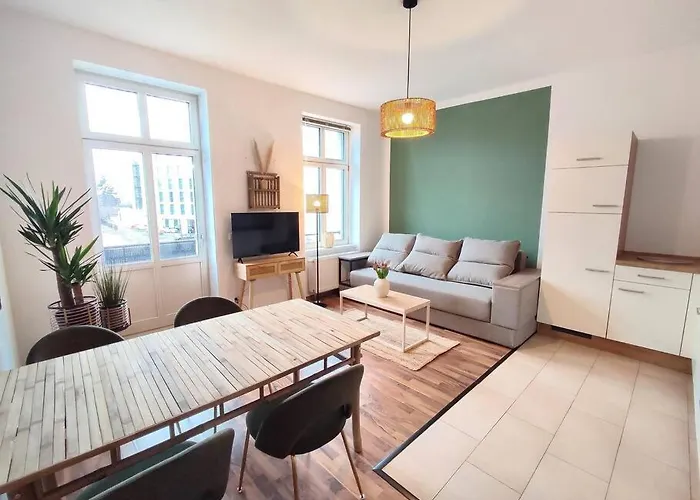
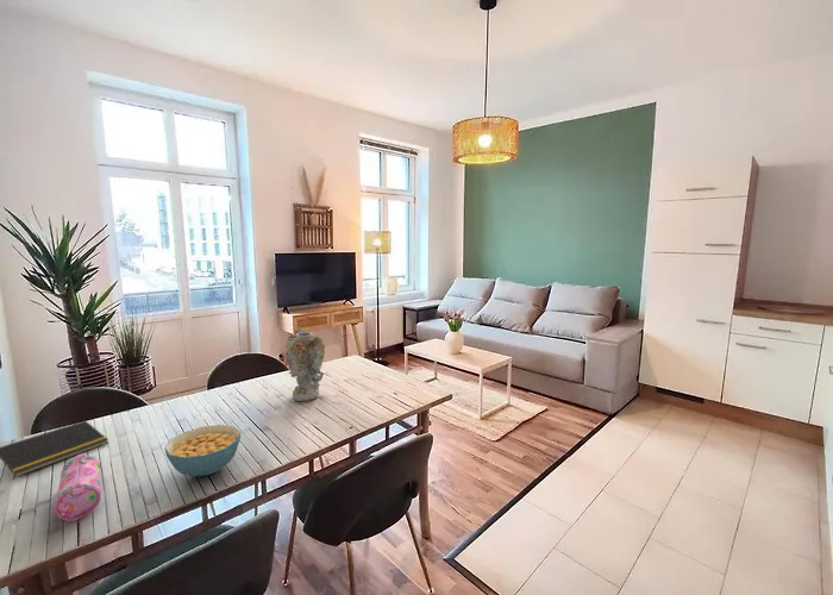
+ cereal bowl [164,424,242,477]
+ pencil case [54,452,102,522]
+ notepad [0,419,109,478]
+ vase [283,325,326,402]
